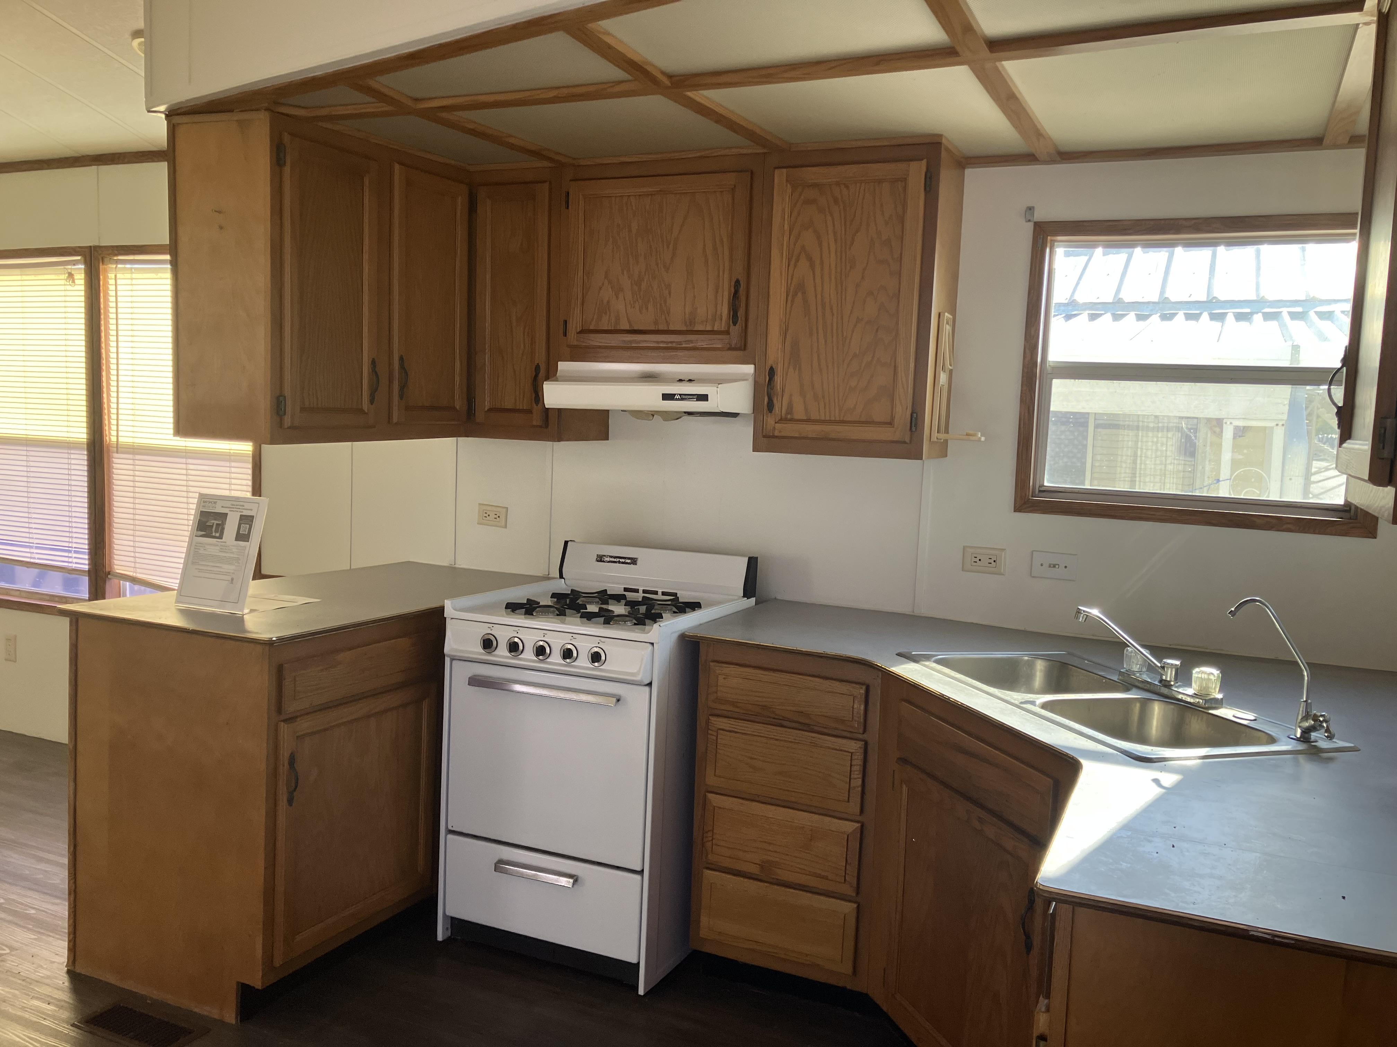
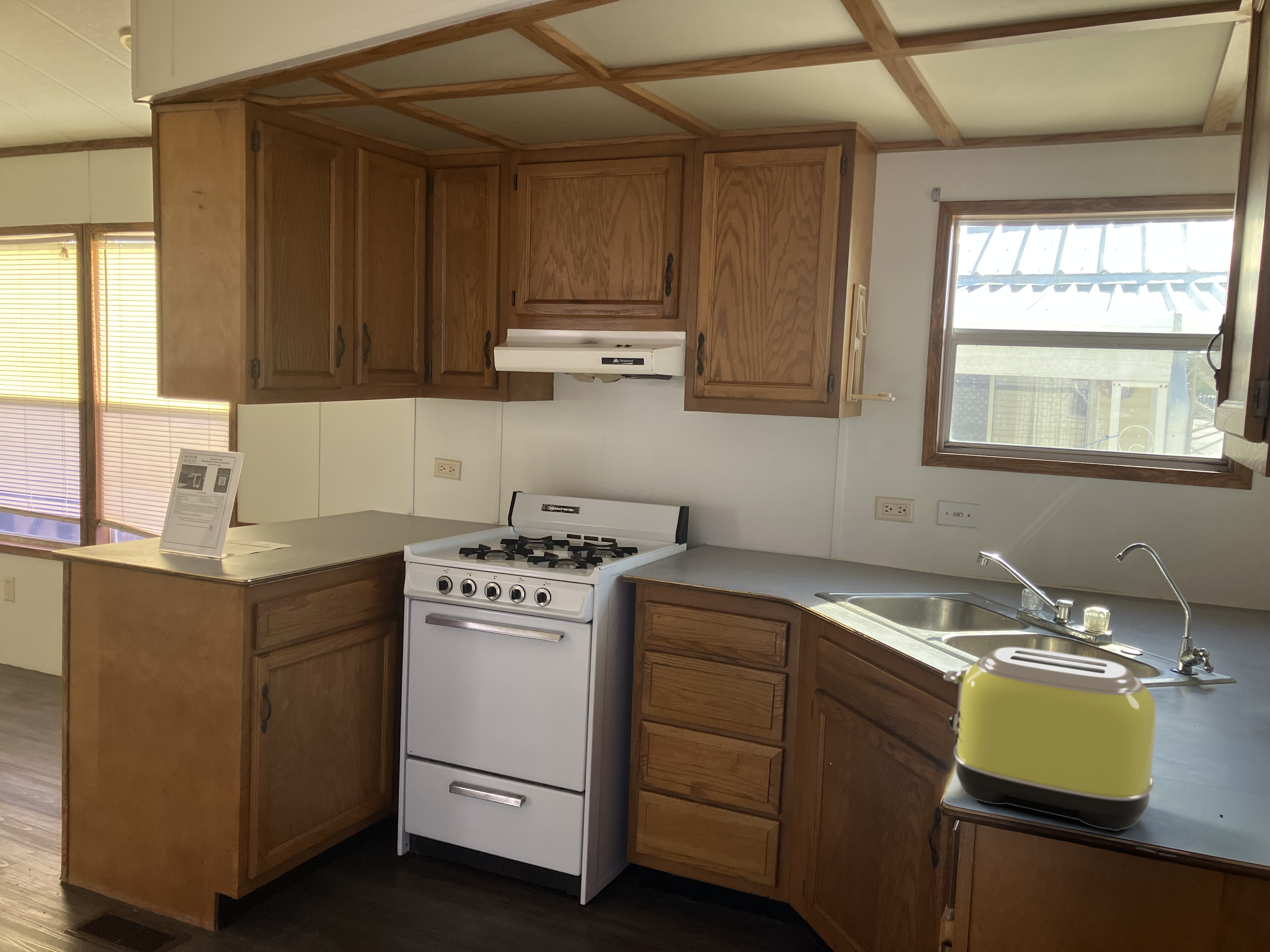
+ toaster [943,647,1157,831]
